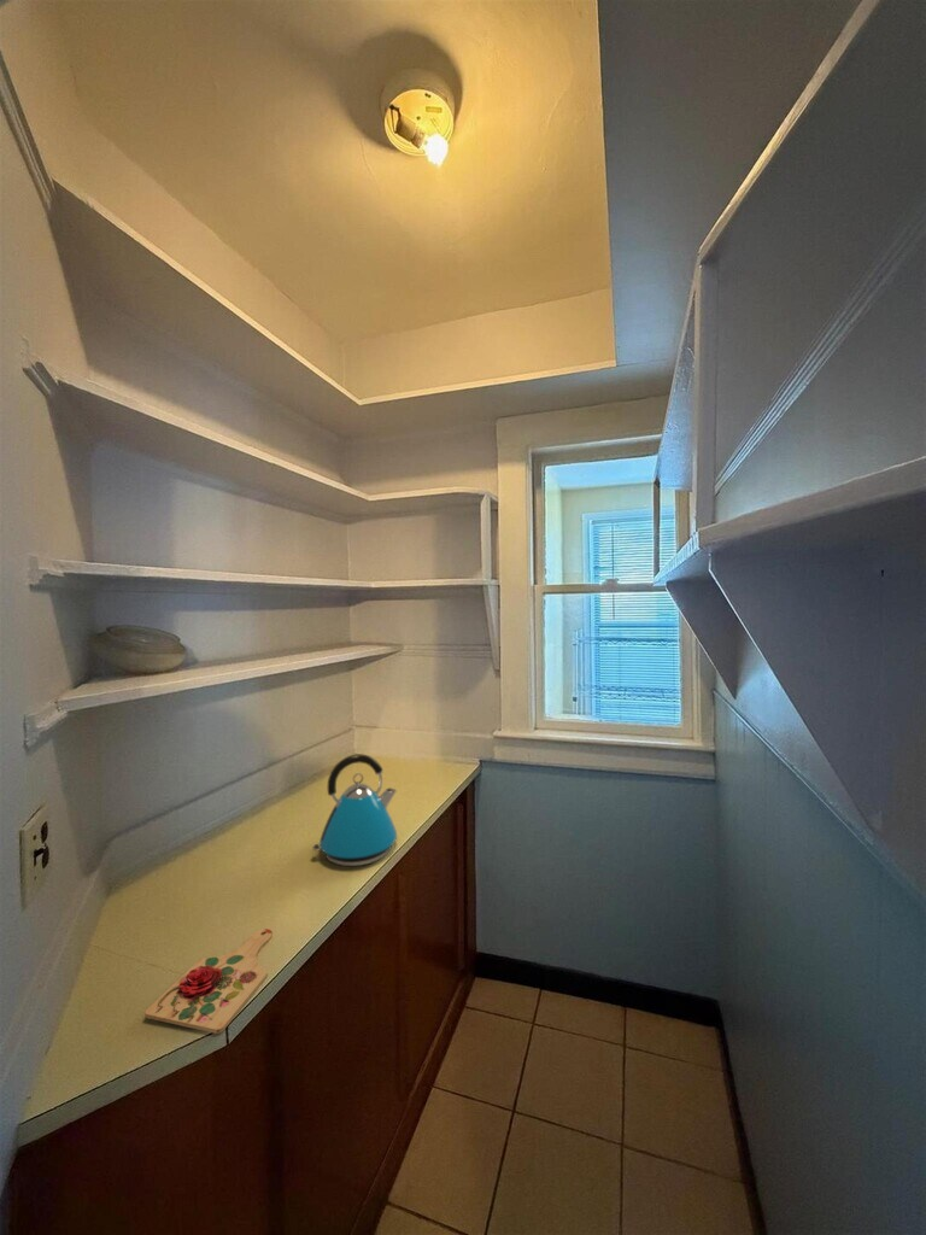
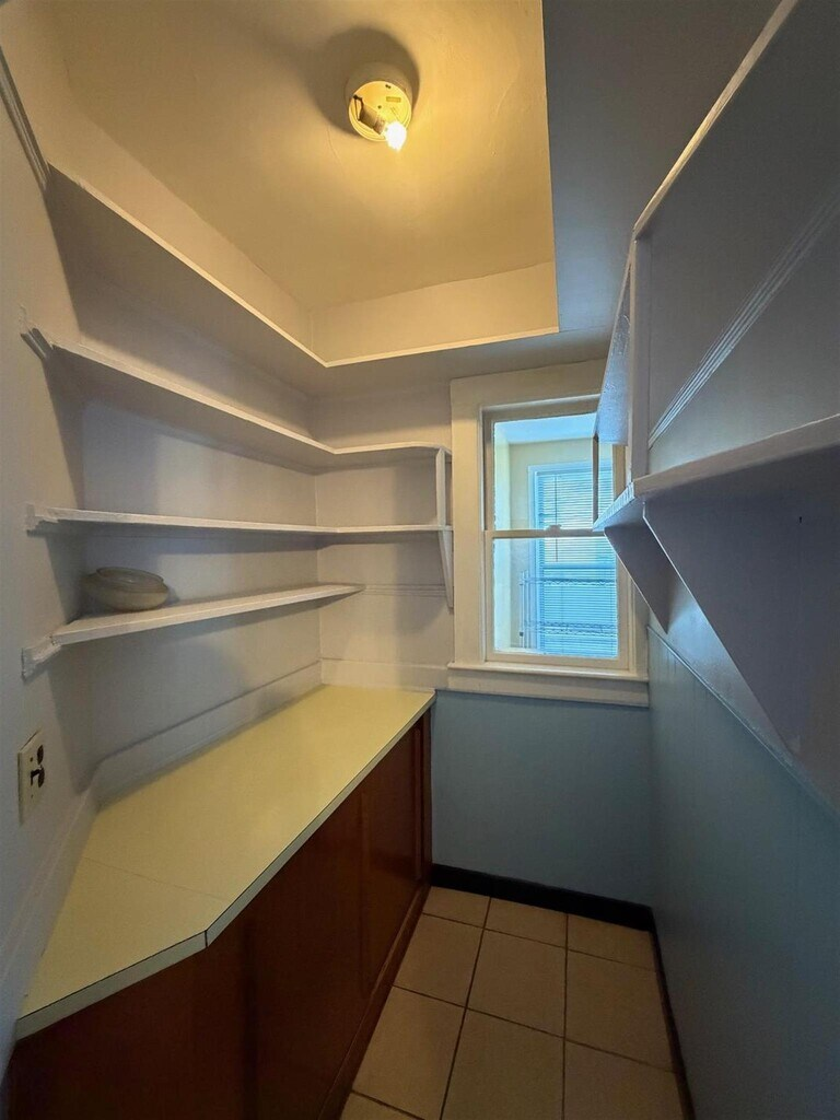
- kettle [311,754,398,867]
- cutting board [143,927,274,1035]
